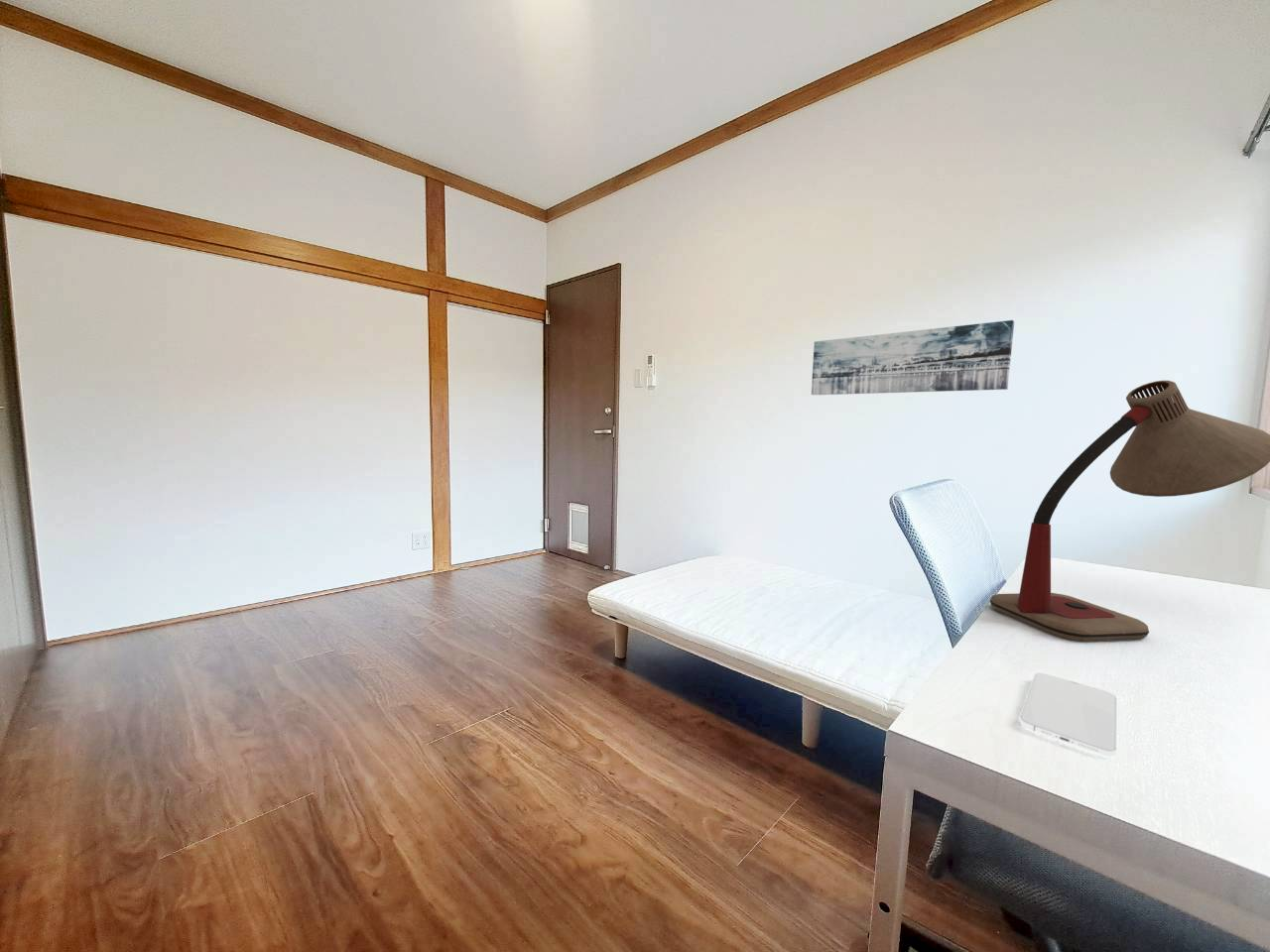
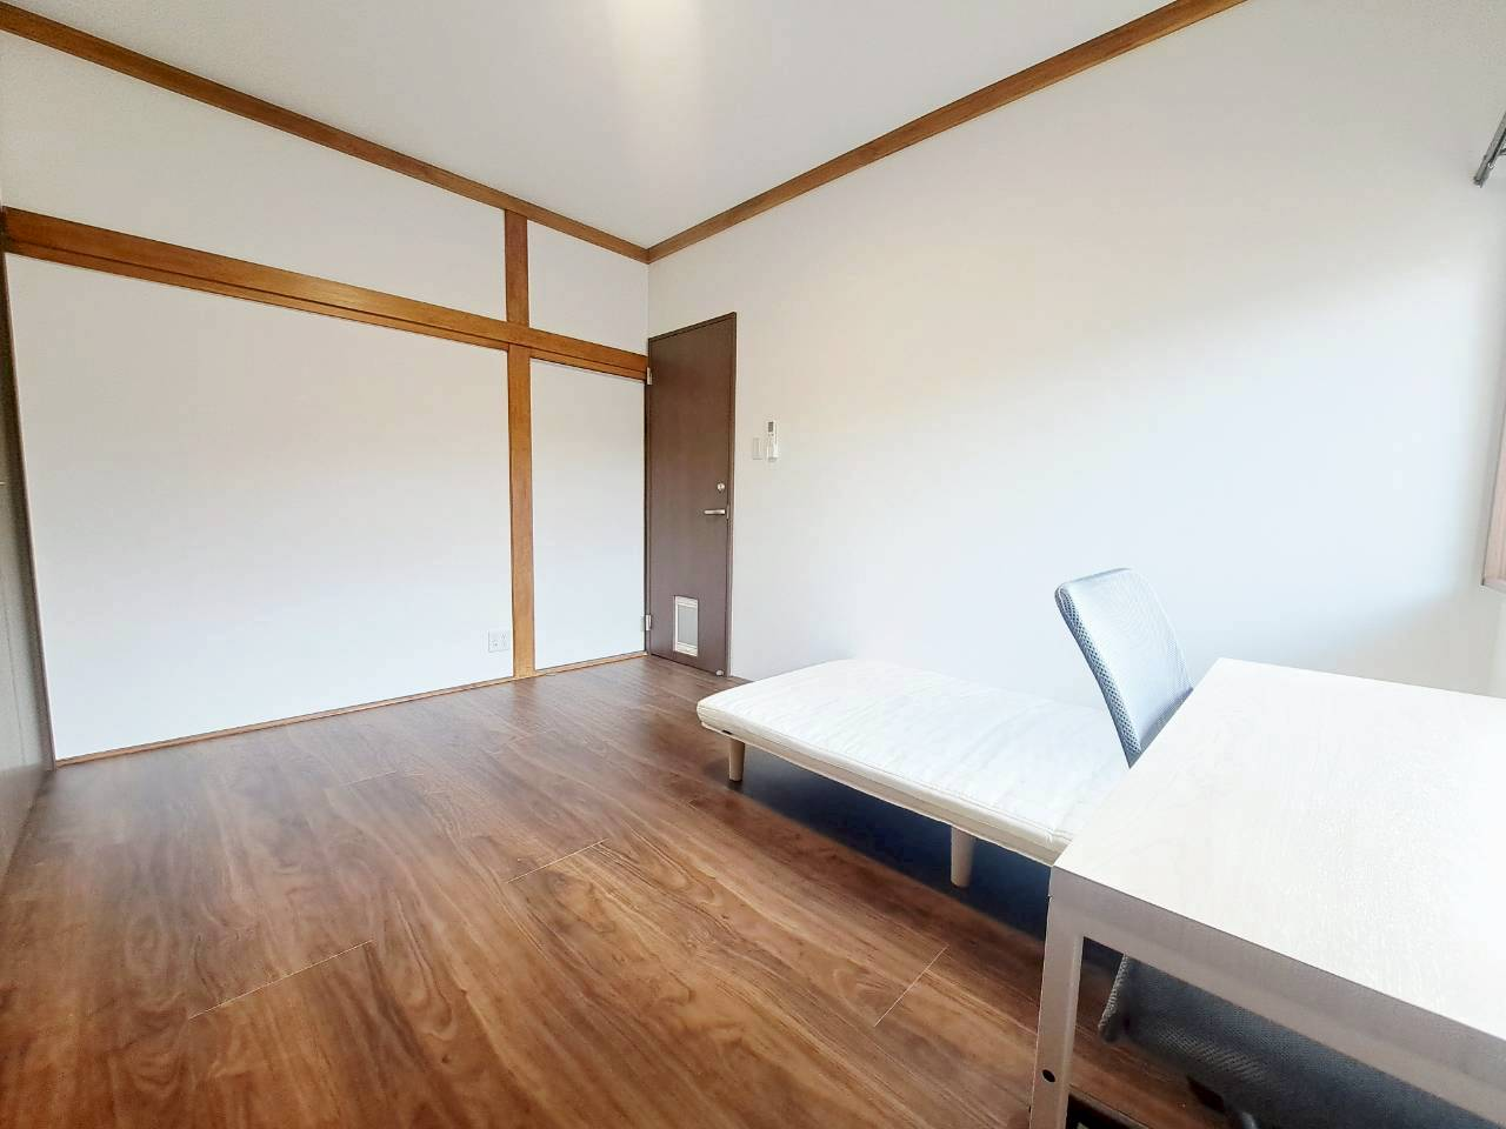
- smartphone [1018,671,1118,758]
- desk lamp [989,380,1270,643]
- wall art [811,319,1015,396]
